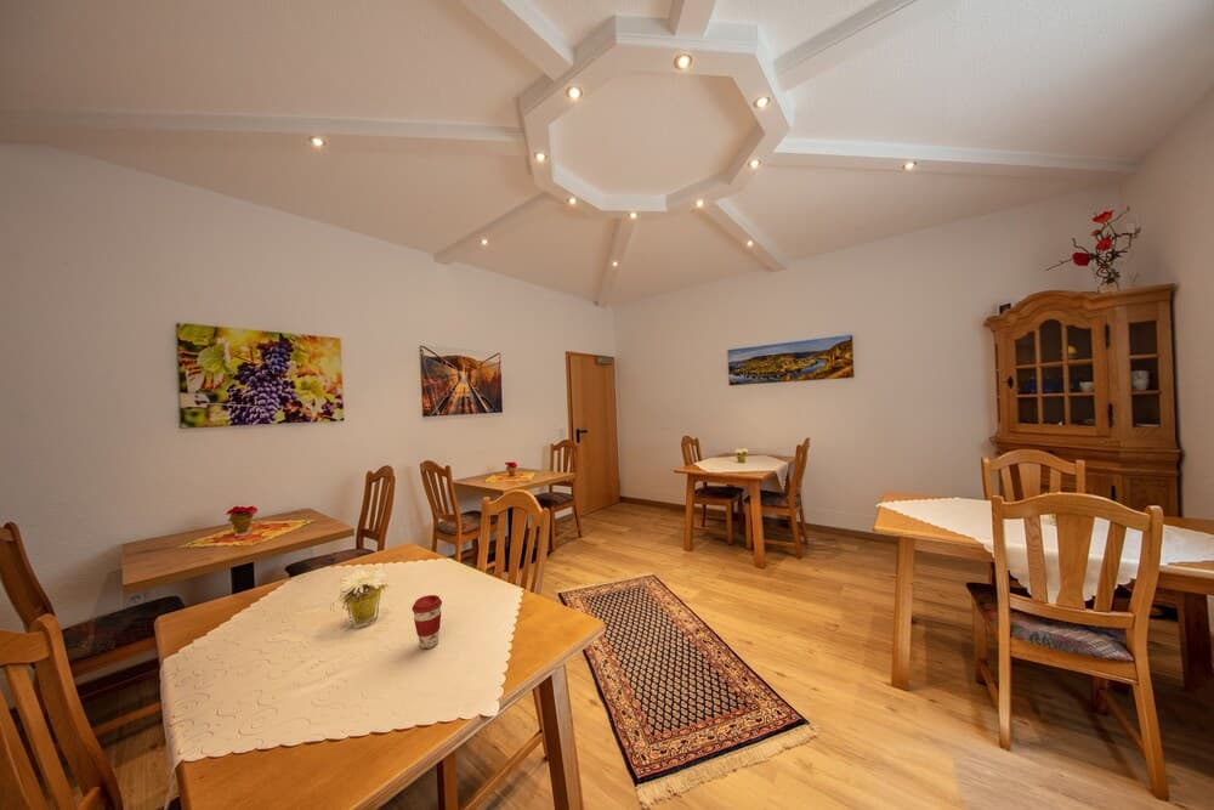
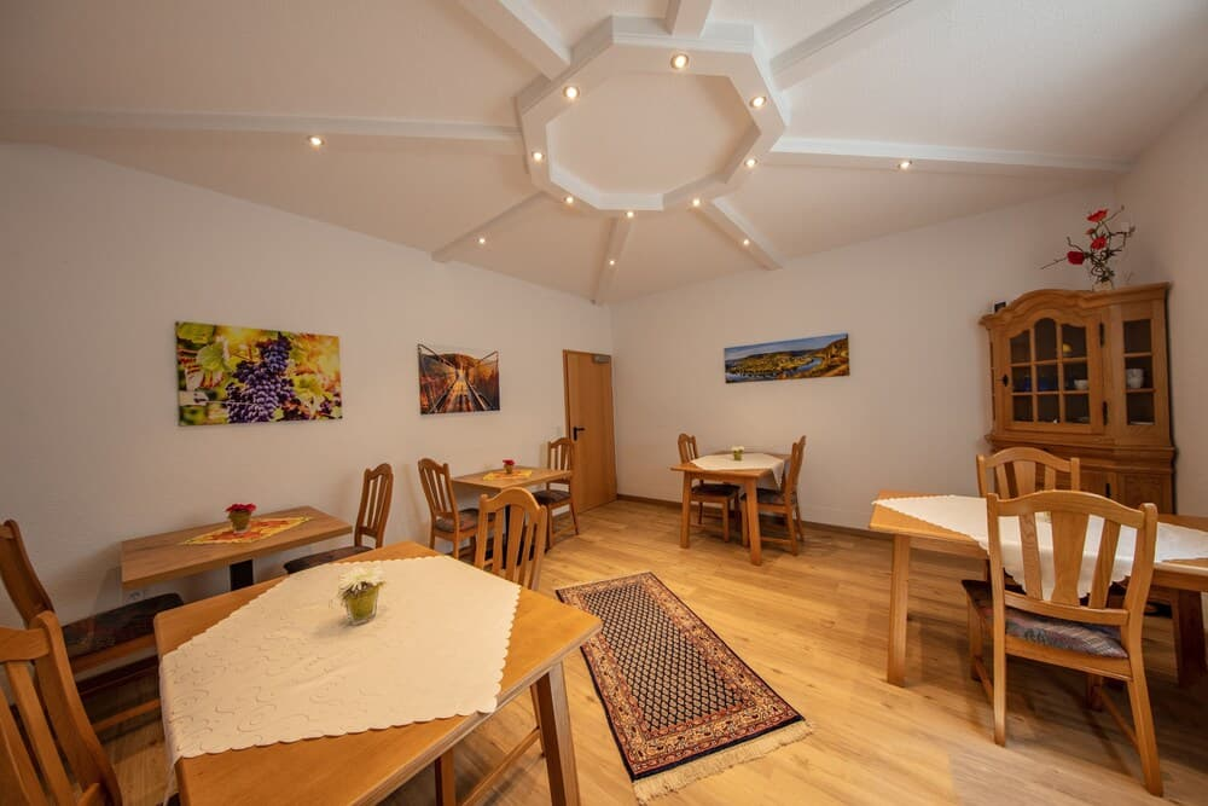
- coffee cup [410,594,443,650]
